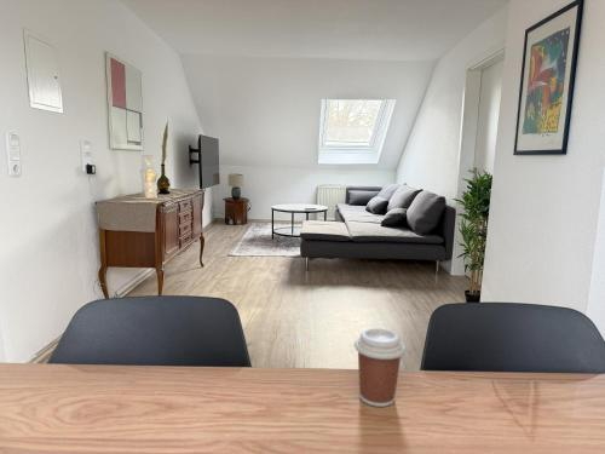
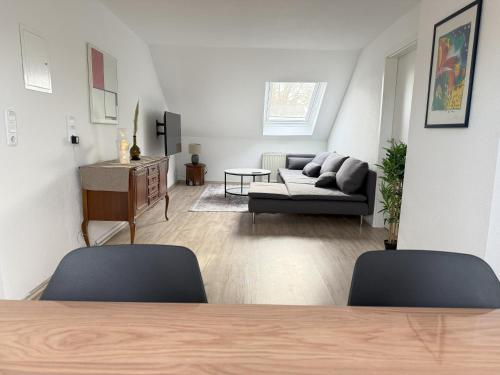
- coffee cup [353,327,407,408]
